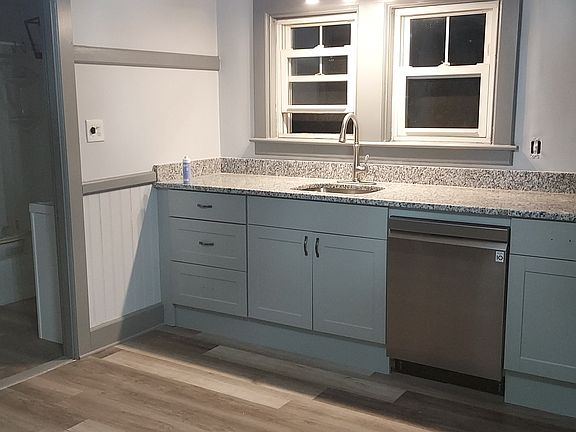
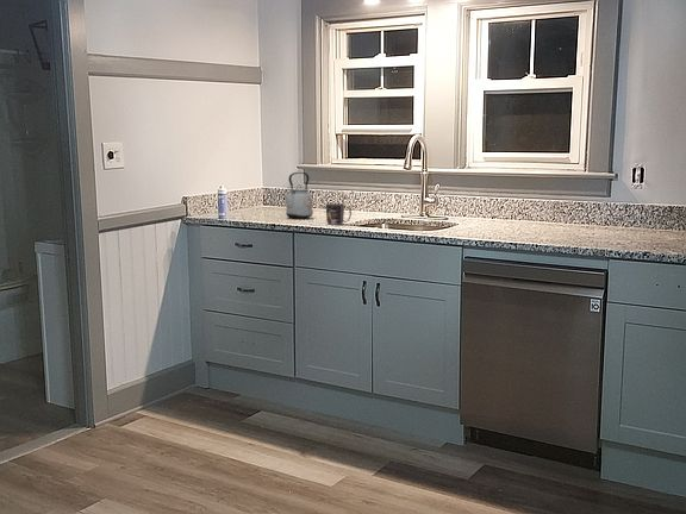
+ mug [325,202,353,226]
+ kettle [281,171,314,220]
